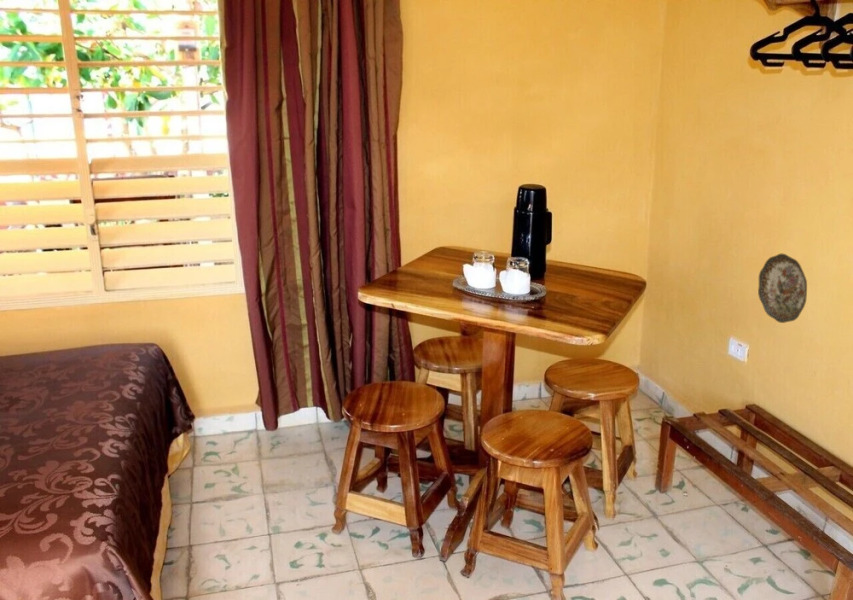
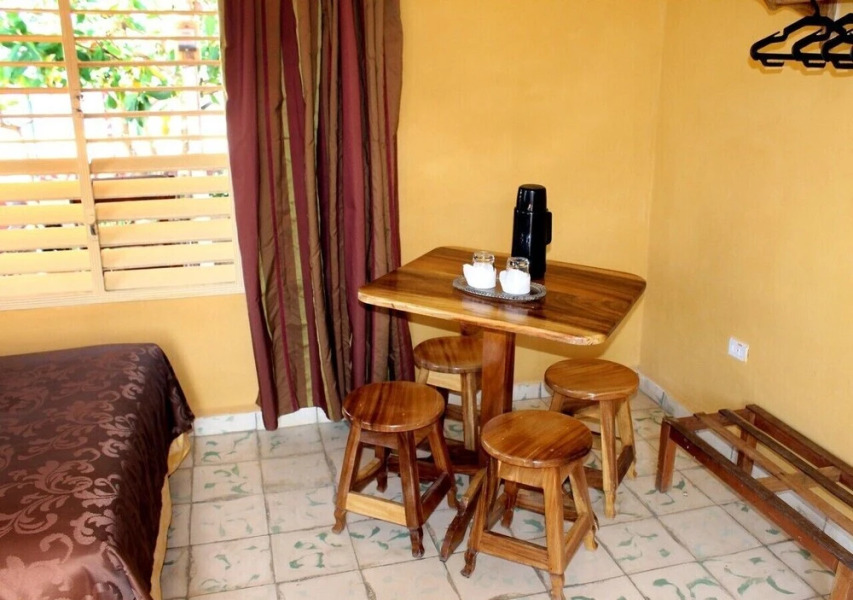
- decorative plate [757,253,808,324]
